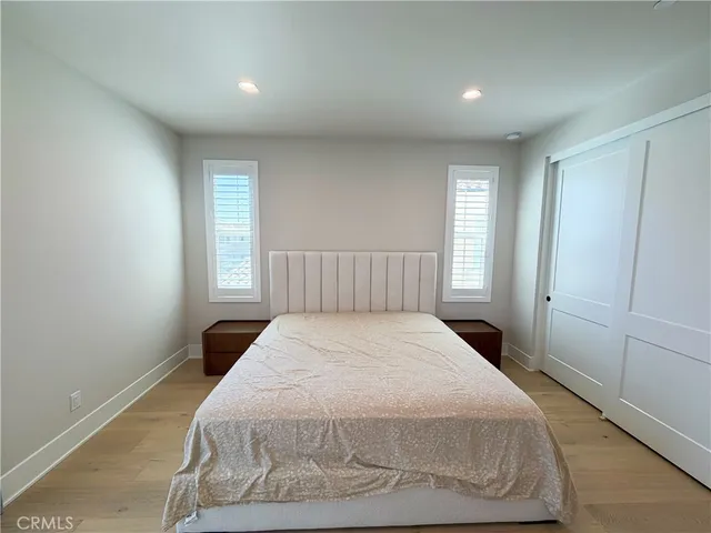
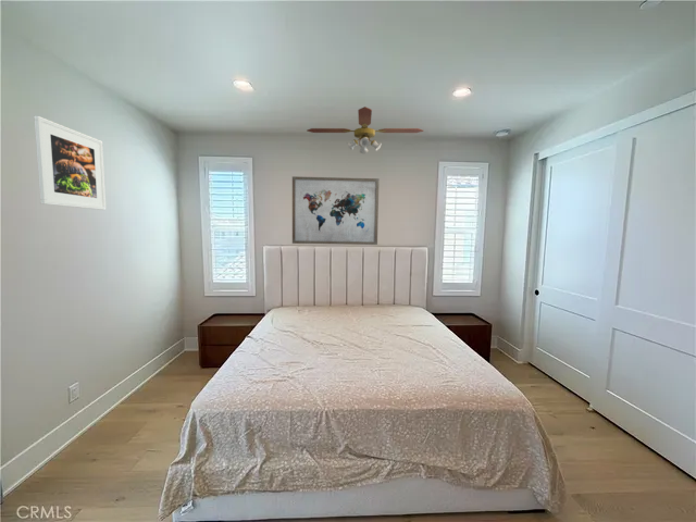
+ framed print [33,115,108,211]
+ ceiling fan [306,105,424,154]
+ wall art [291,175,381,246]
